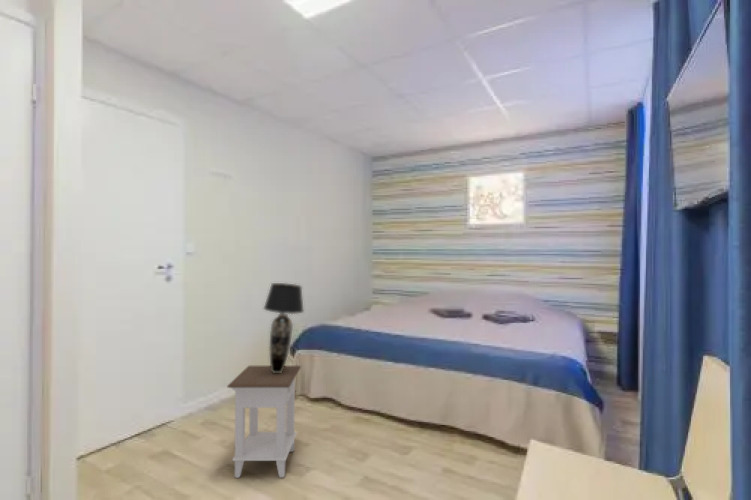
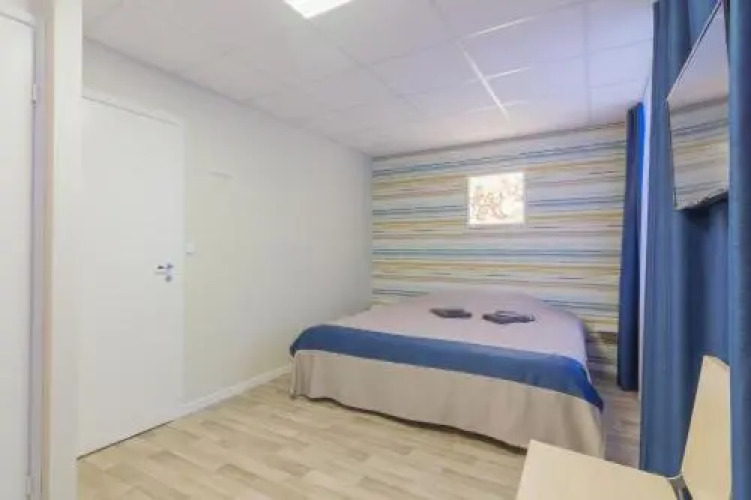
- nightstand [226,365,302,479]
- table lamp [263,282,305,373]
